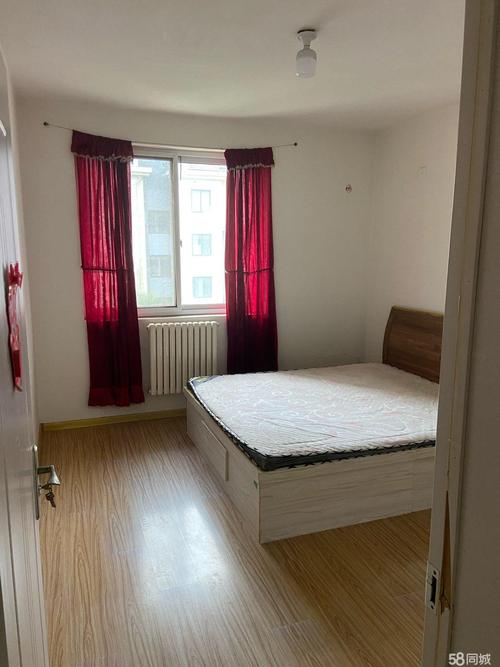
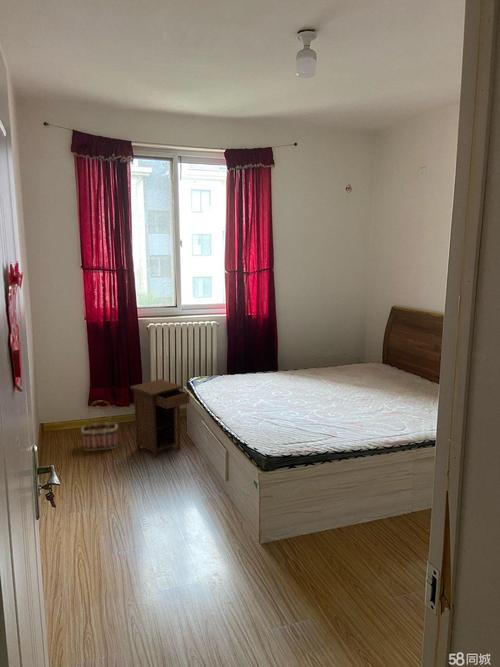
+ basket [80,400,119,452]
+ nightstand [129,379,190,459]
